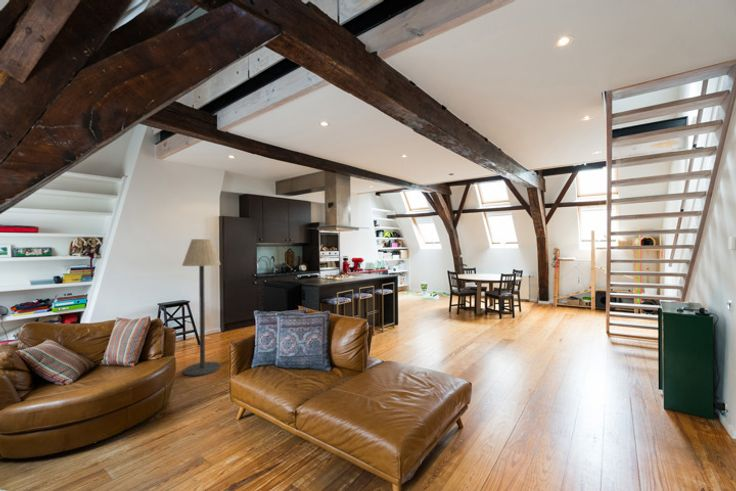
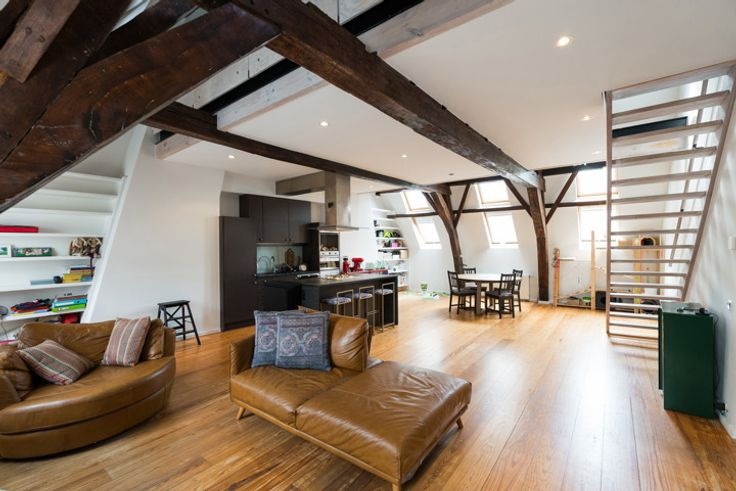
- floor lamp [181,238,222,377]
